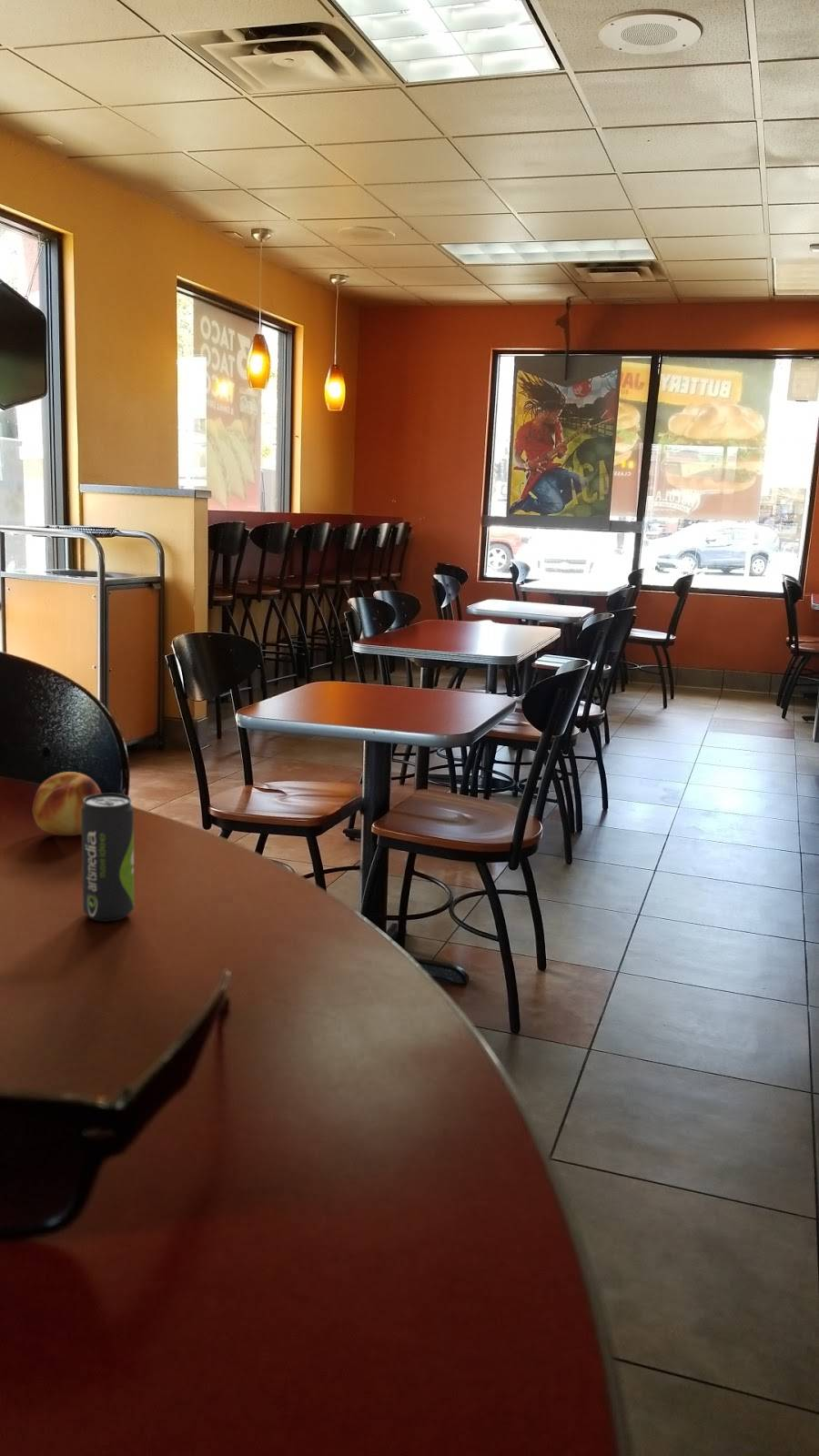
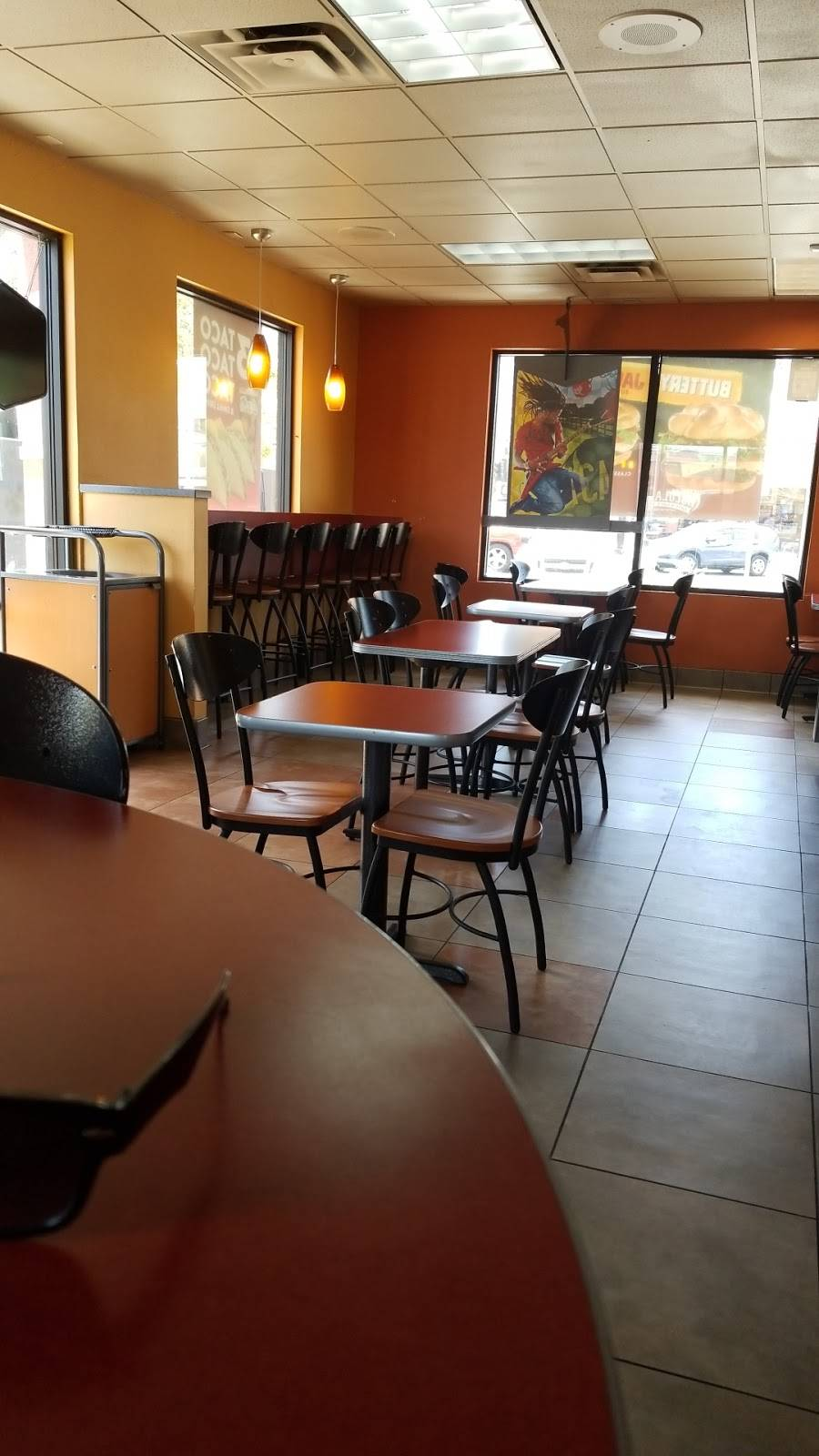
- beverage can [81,793,135,923]
- fruit [32,771,102,836]
